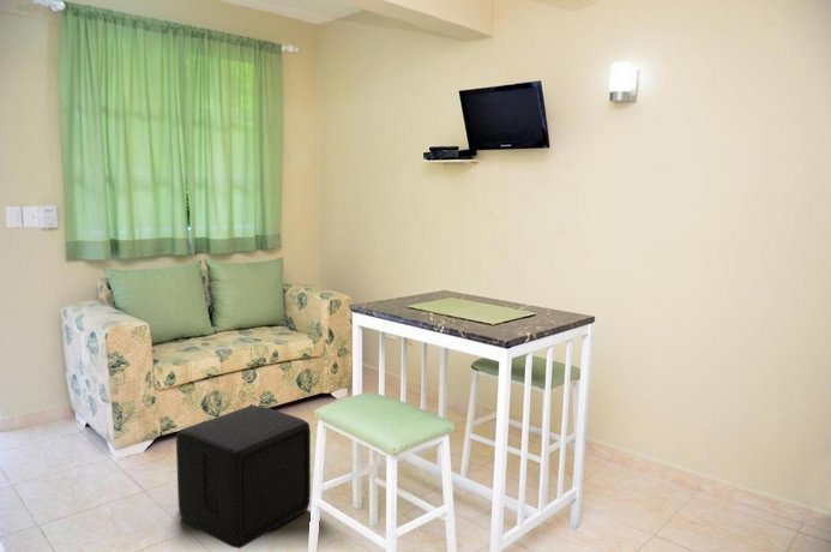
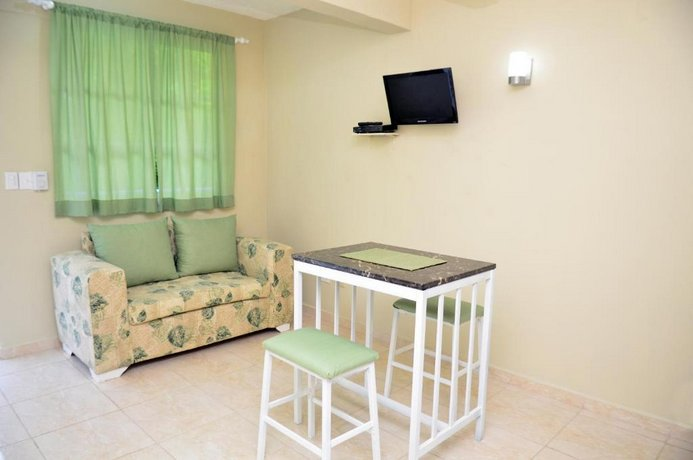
- ottoman [175,404,312,550]
